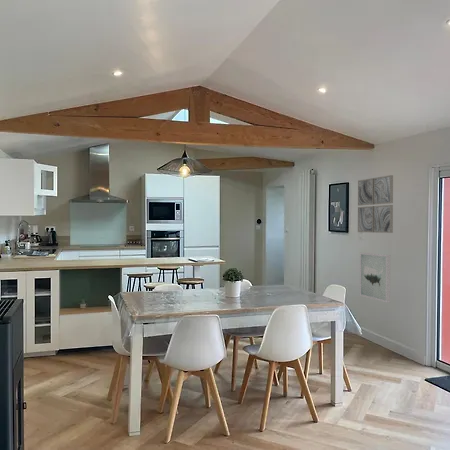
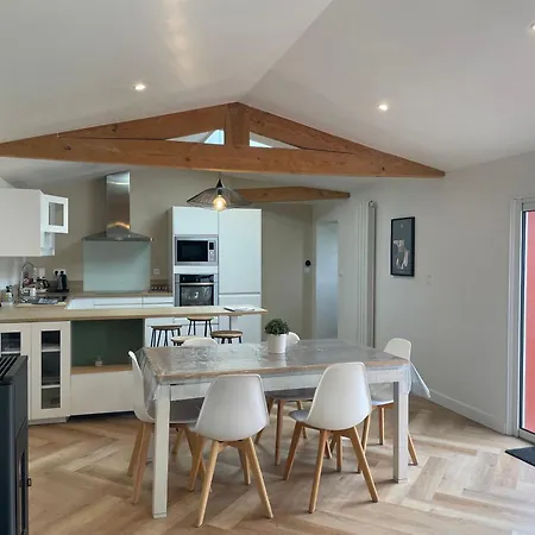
- wall art [357,174,394,234]
- wall art [359,251,391,304]
